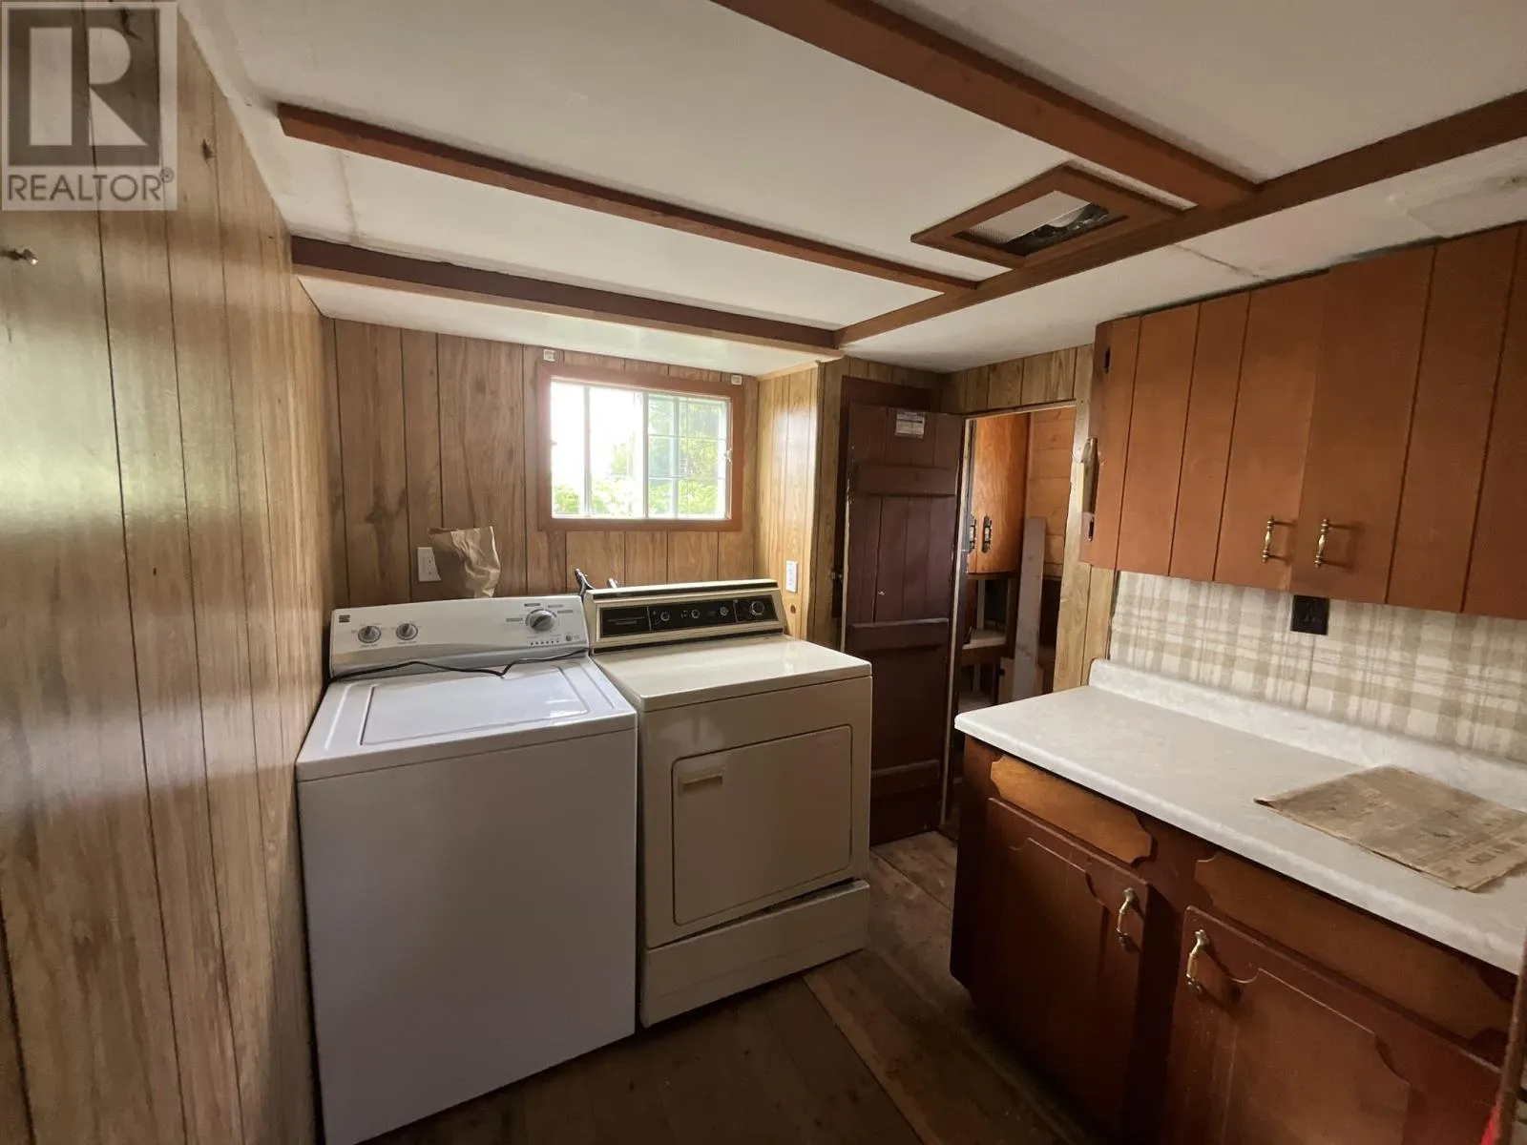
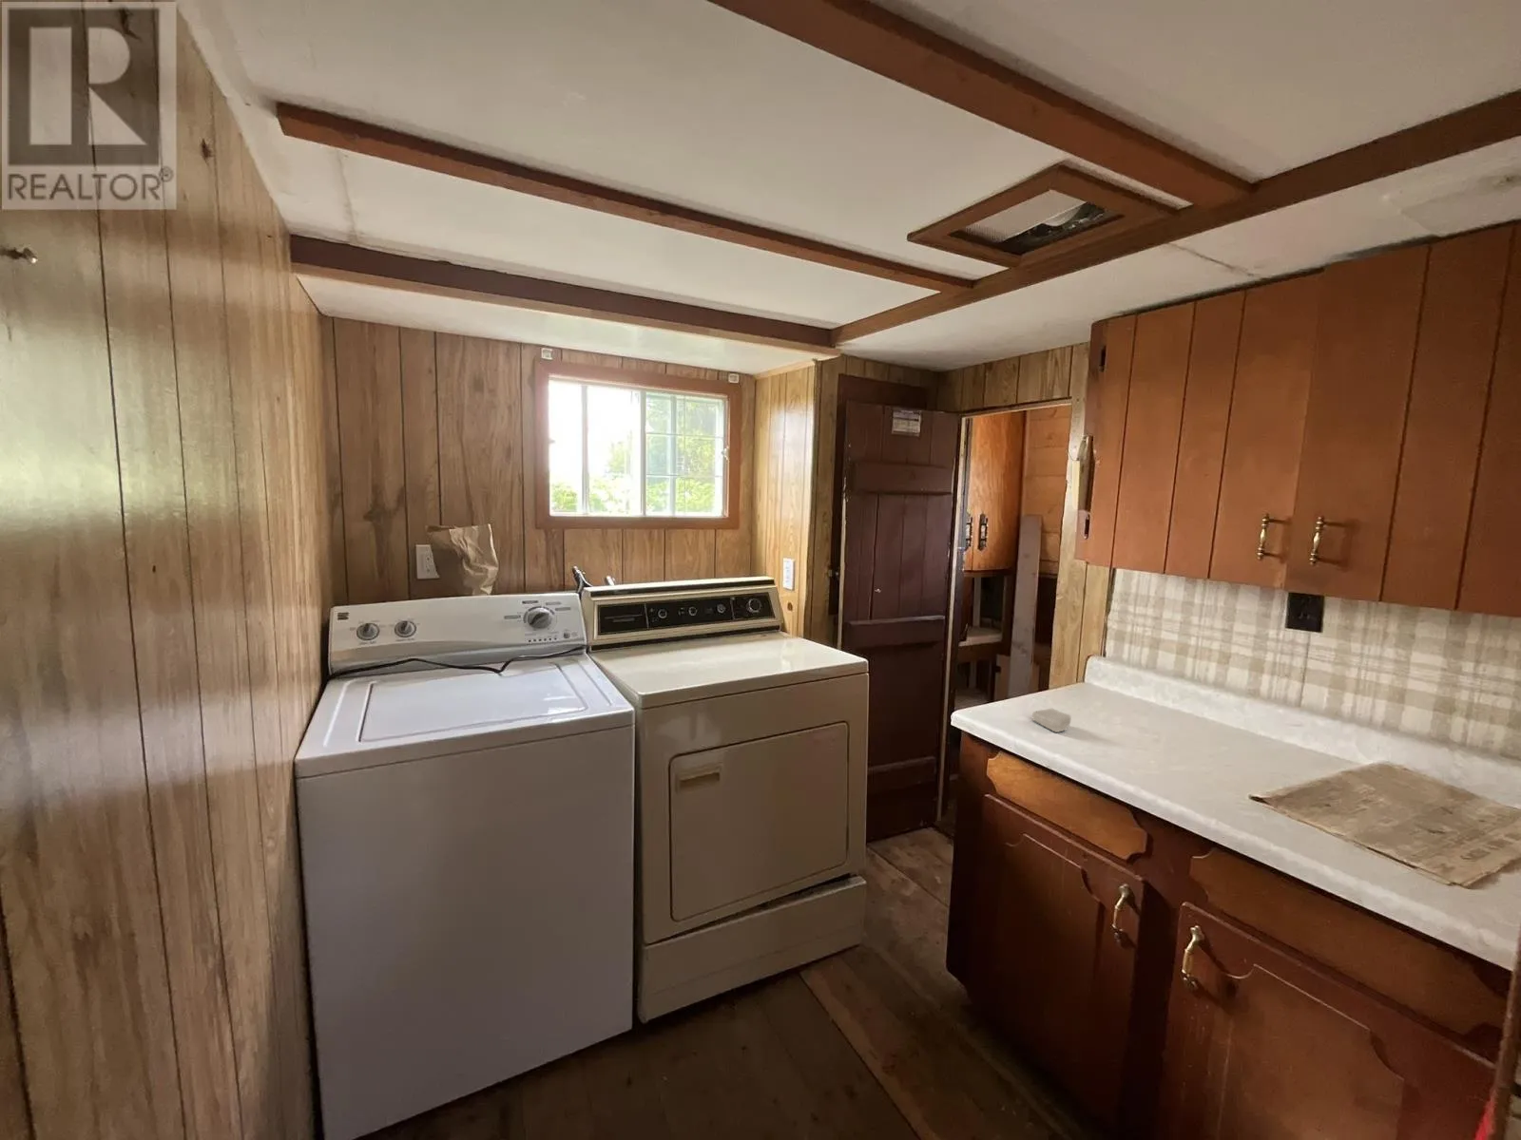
+ soap bar [1031,708,1072,733]
